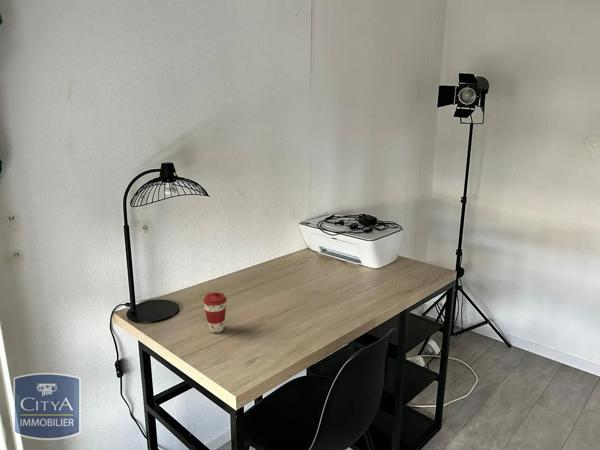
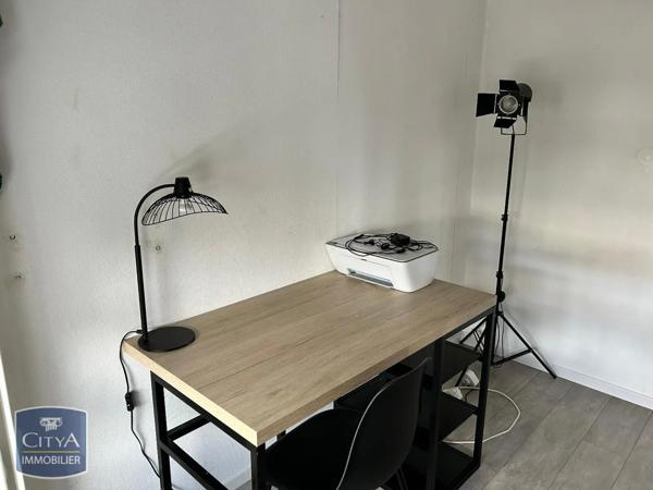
- coffee cup [202,291,228,334]
